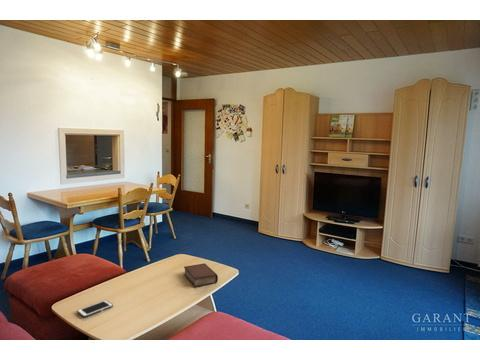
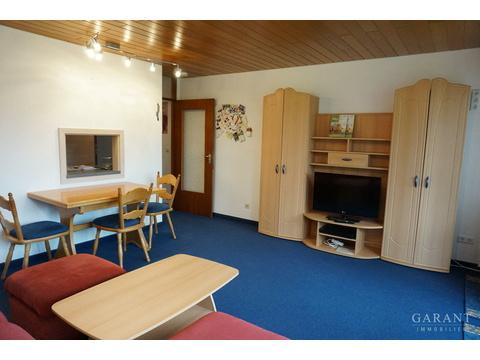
- cell phone [76,299,114,318]
- book [183,262,219,288]
